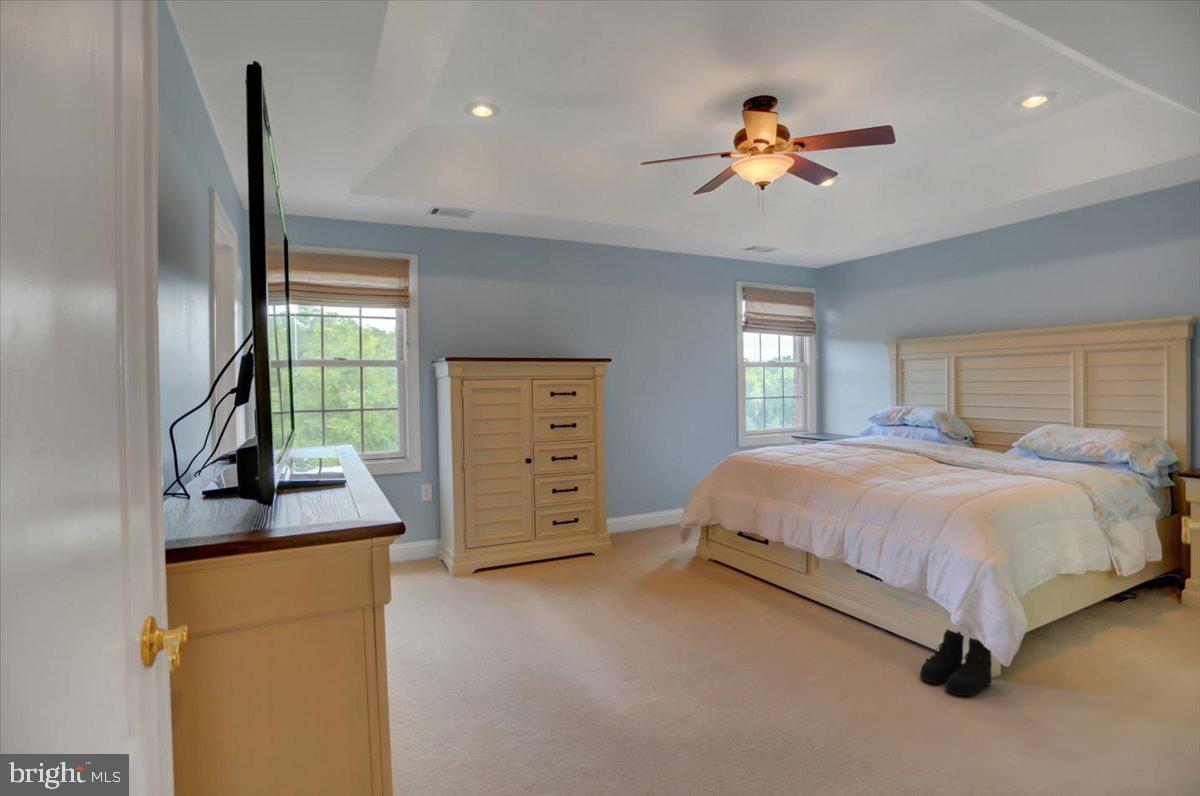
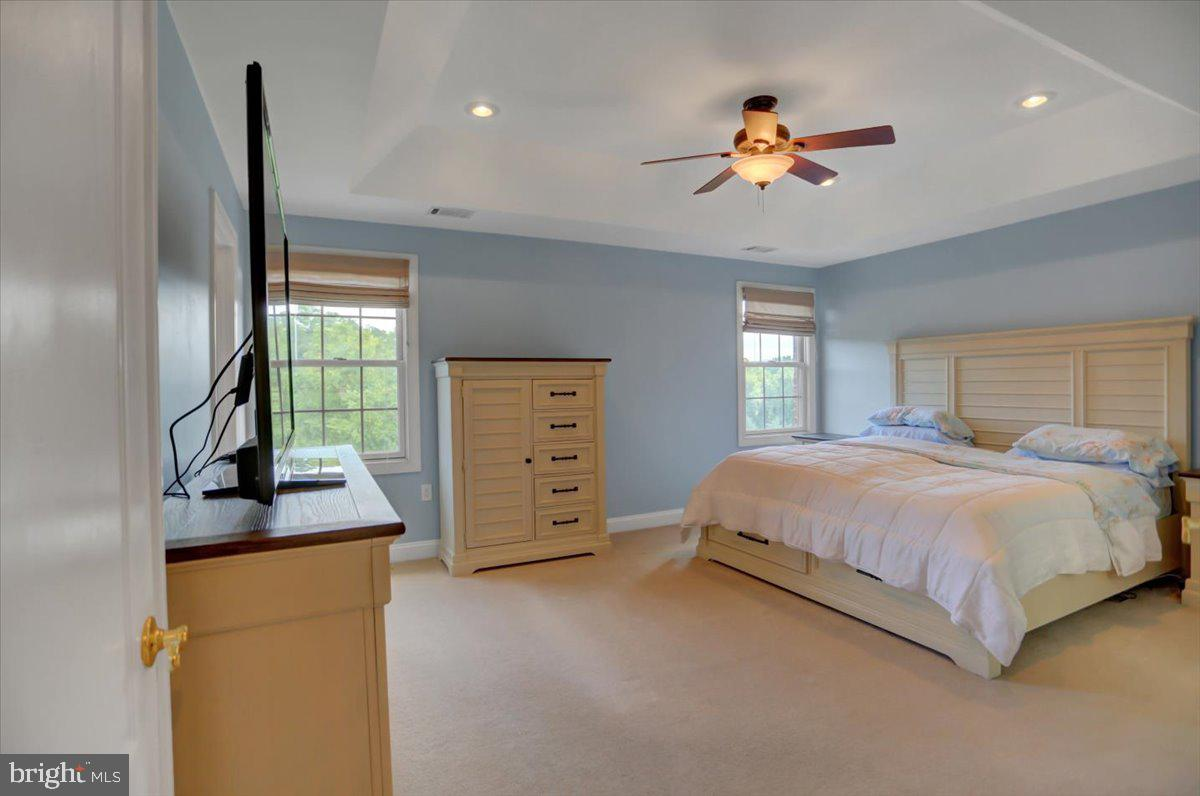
- boots [919,628,993,698]
